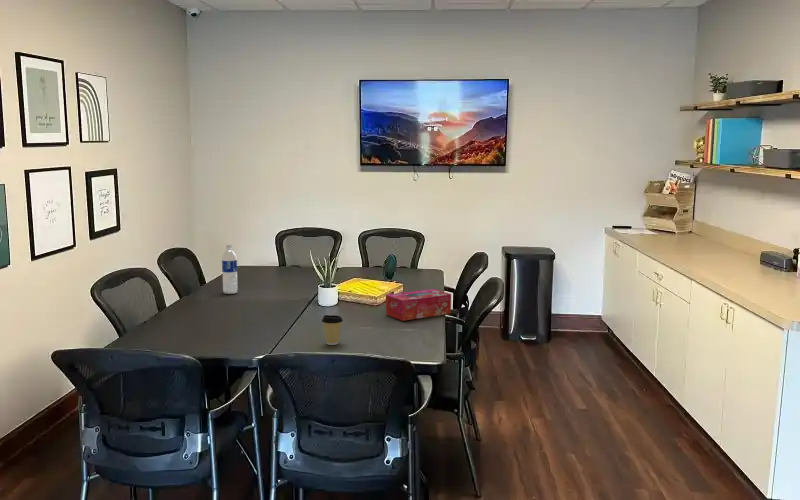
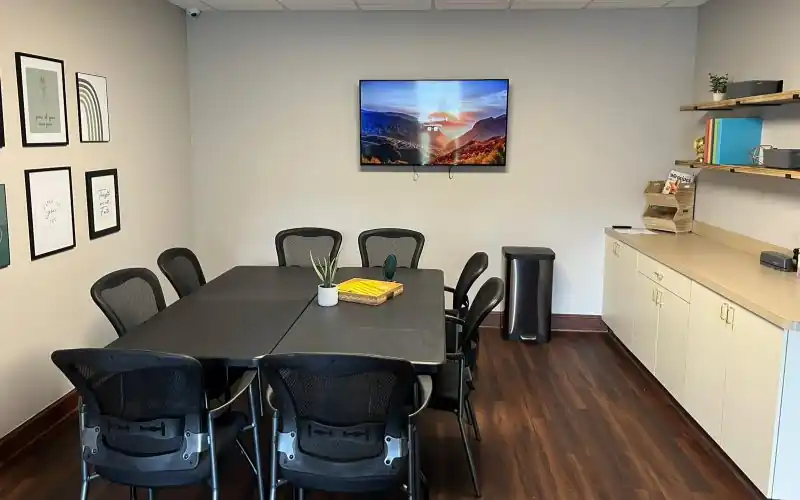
- water bottle [221,243,239,295]
- coffee cup [321,314,344,346]
- tissue box [385,288,452,322]
